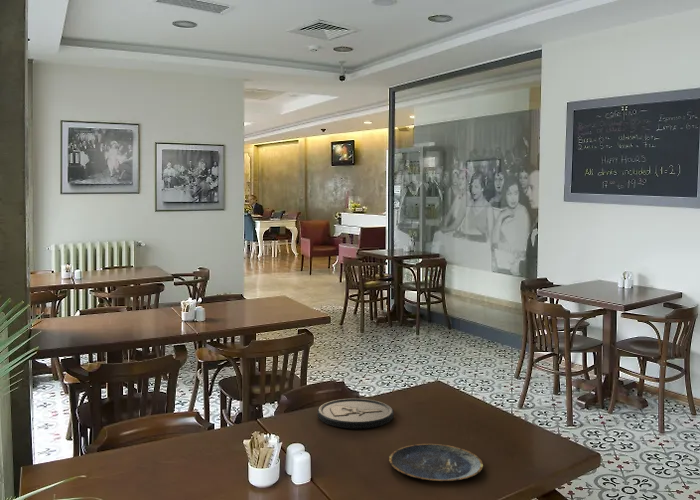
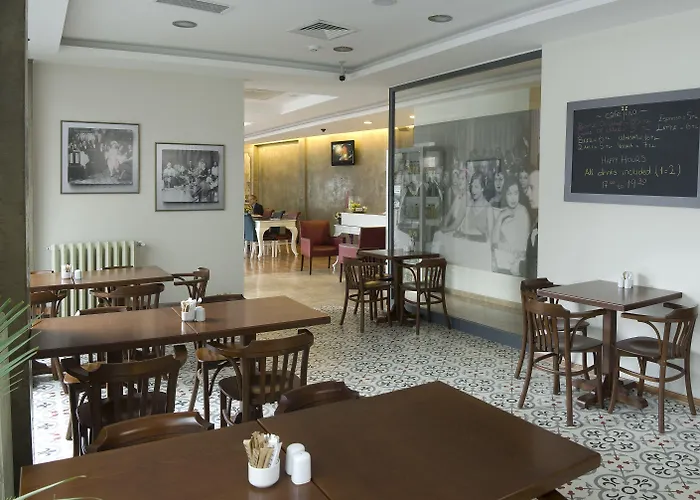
- plate [388,443,484,483]
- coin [317,398,395,430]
